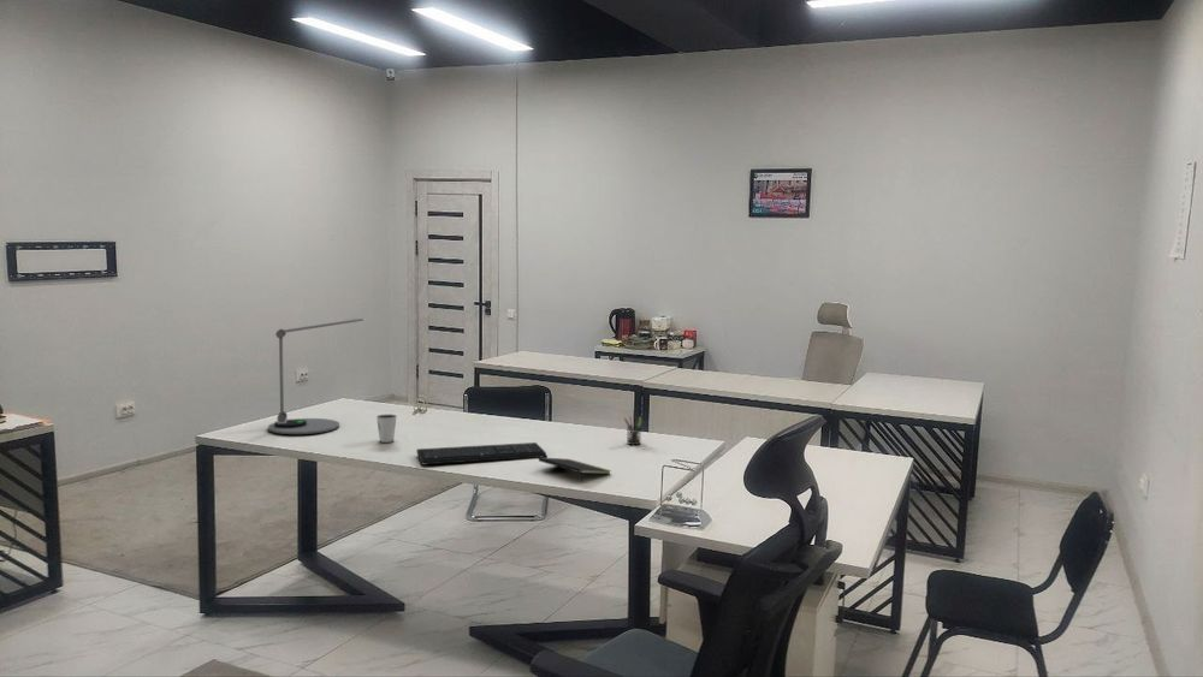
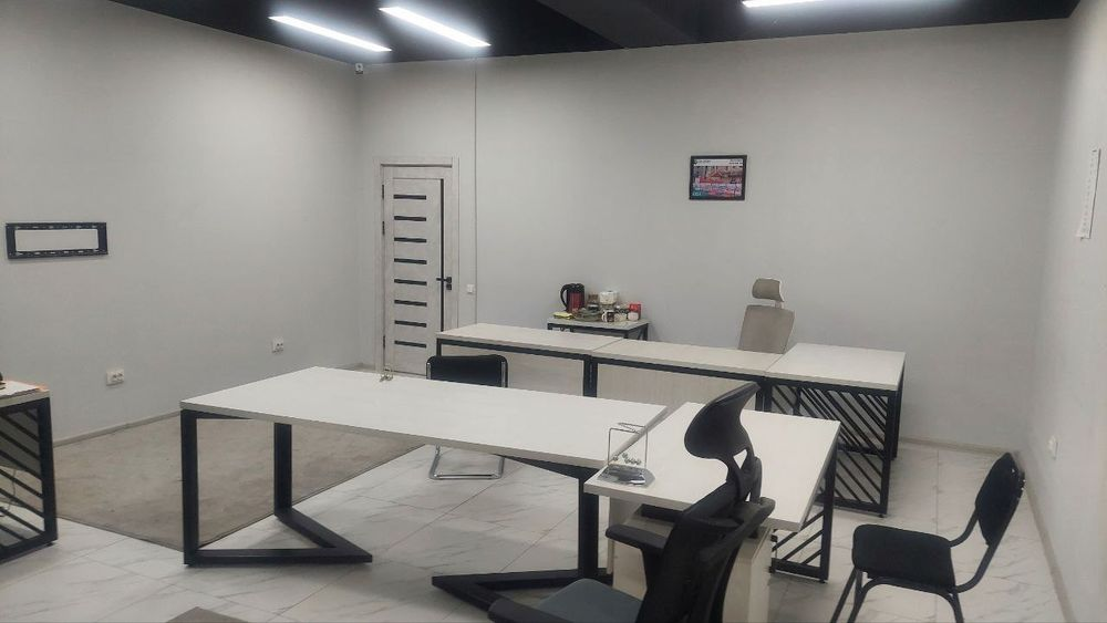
- keyboard [415,441,547,465]
- dixie cup [375,414,398,444]
- notepad [538,457,612,483]
- pen holder [623,415,645,446]
- desk lamp [267,317,365,435]
